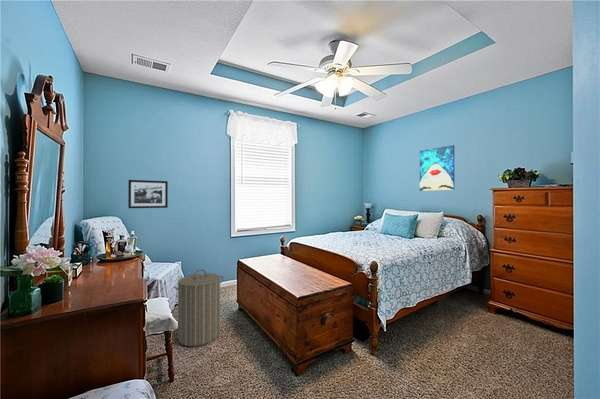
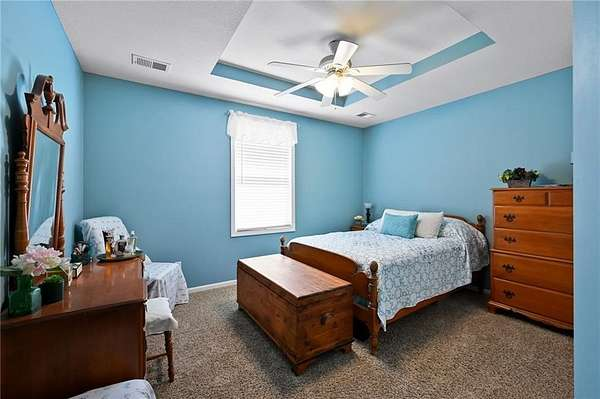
- picture frame [127,179,169,209]
- laundry hamper [173,268,225,347]
- wall art [419,144,456,192]
